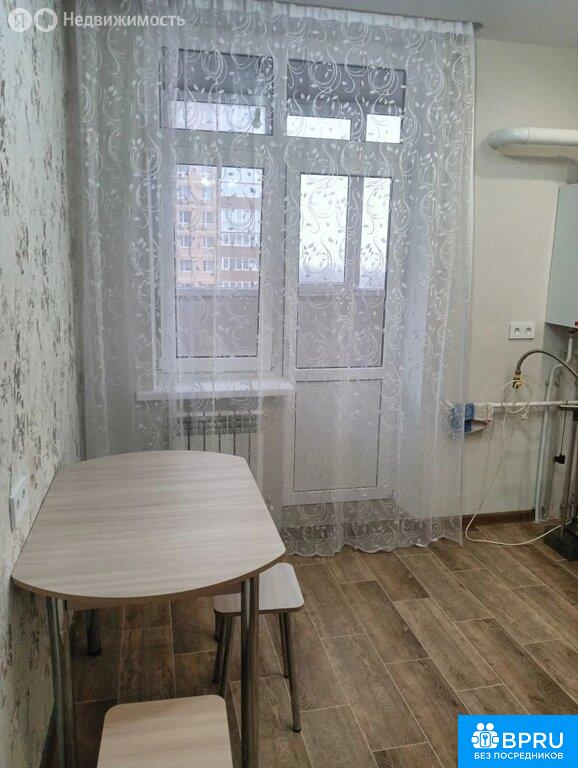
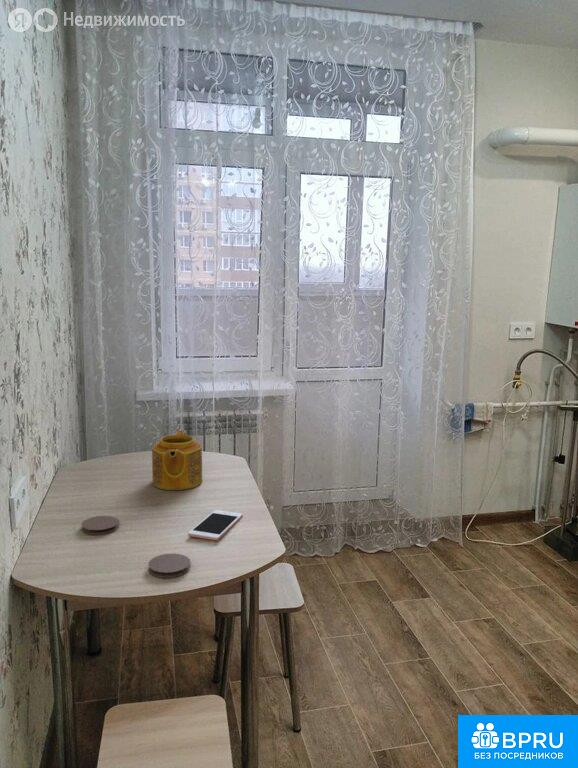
+ coaster [147,553,191,579]
+ teapot [151,430,203,491]
+ coaster [80,515,120,536]
+ cell phone [187,509,244,541]
